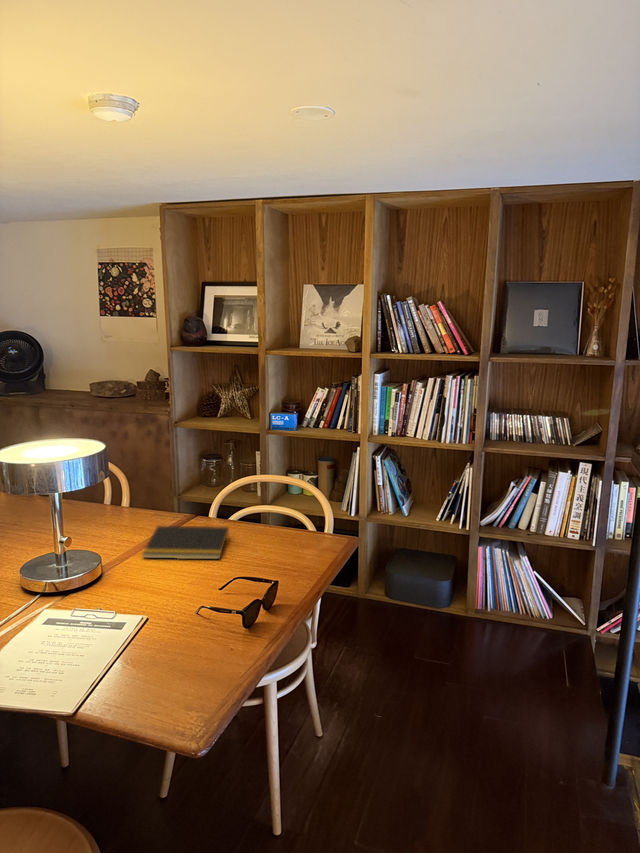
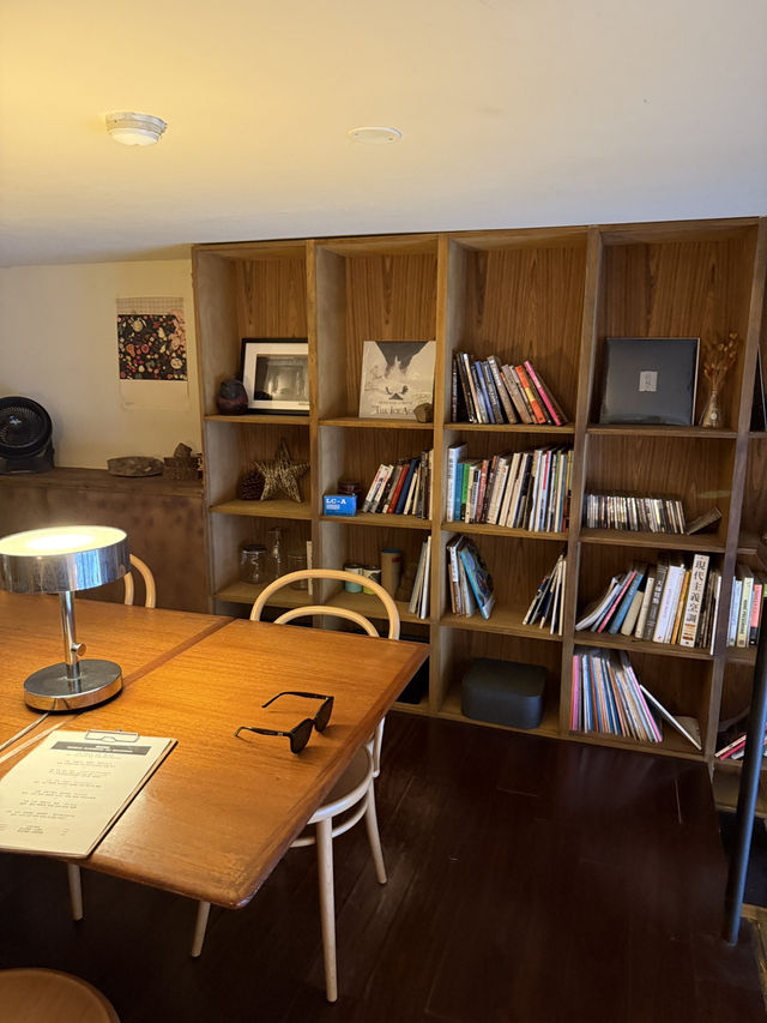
- notepad [141,525,230,560]
